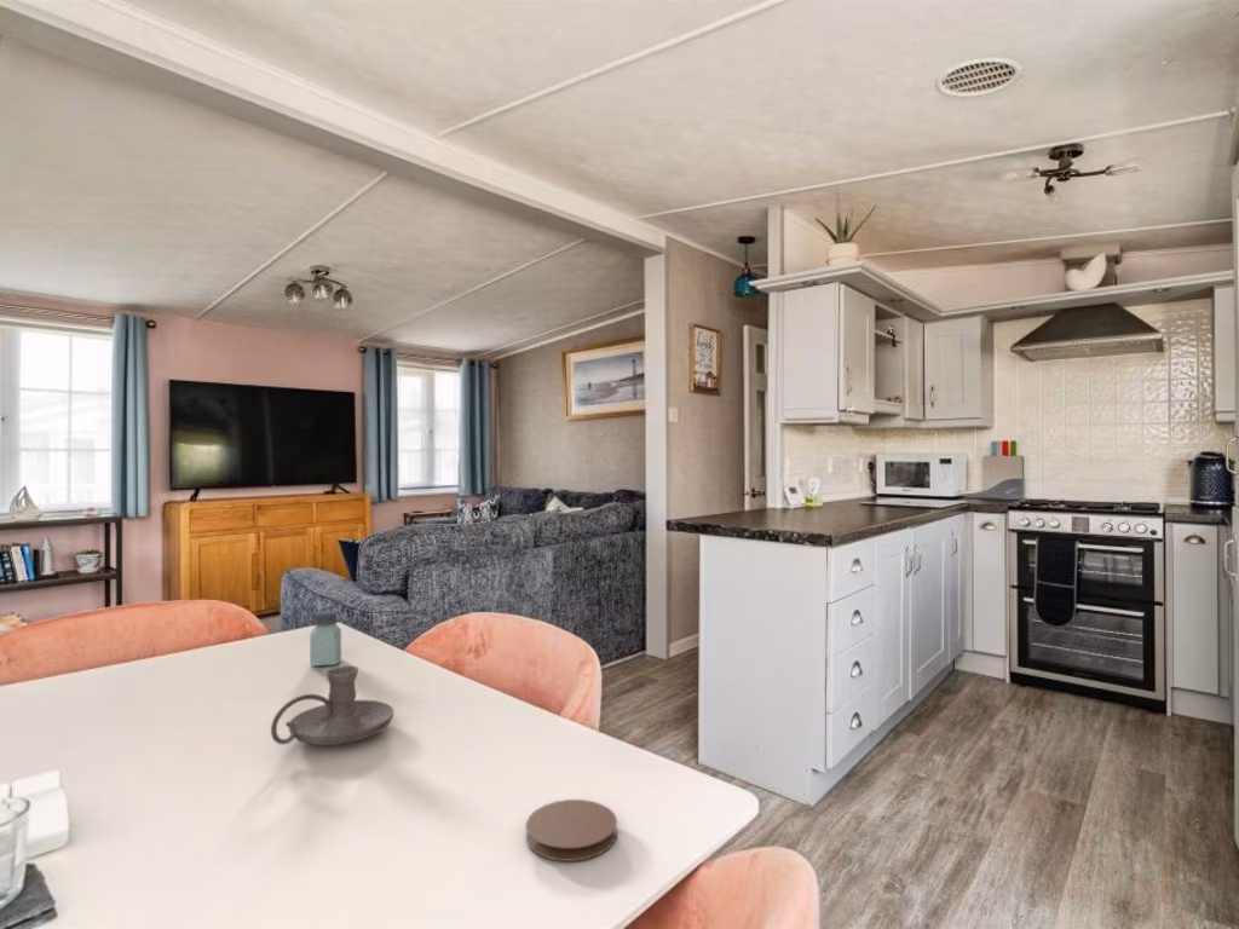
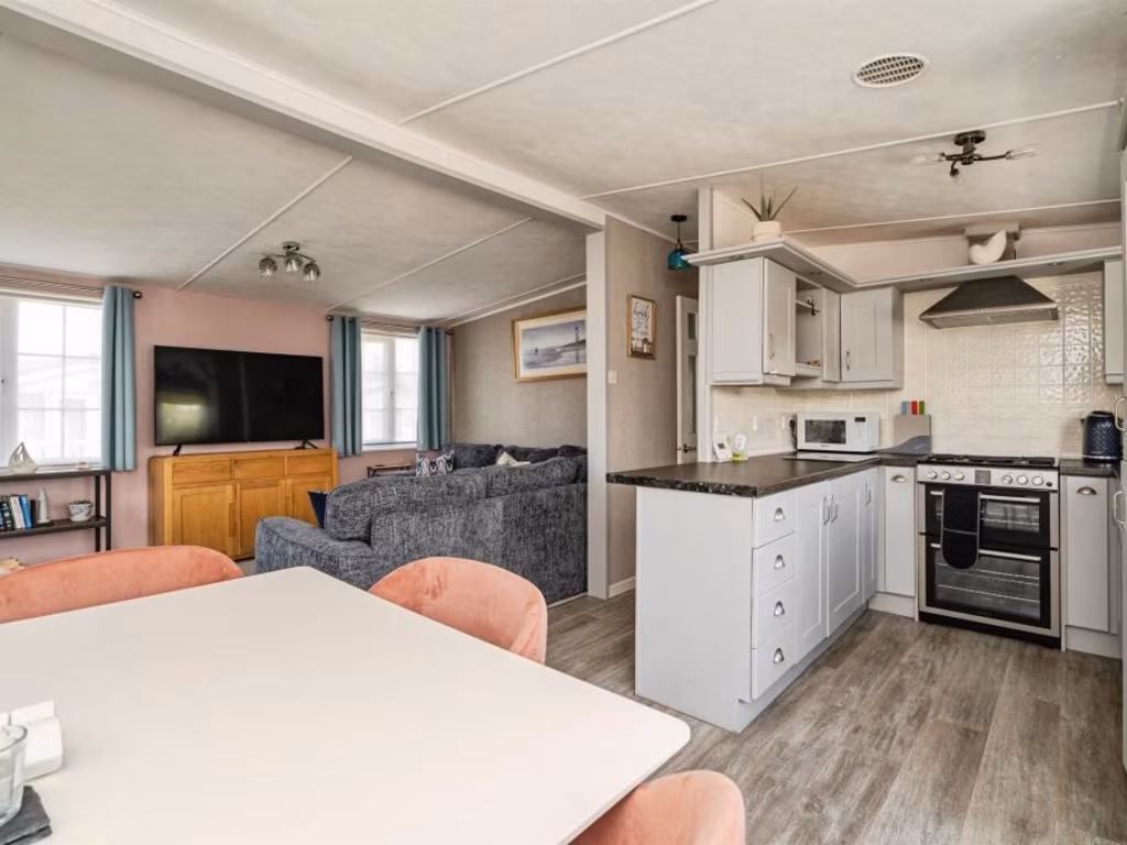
- coaster [525,798,618,862]
- candle holder [270,664,396,746]
- saltshaker [309,610,342,668]
